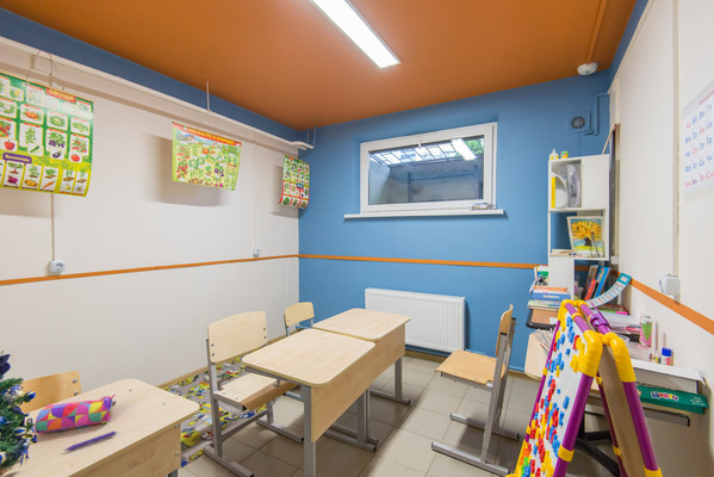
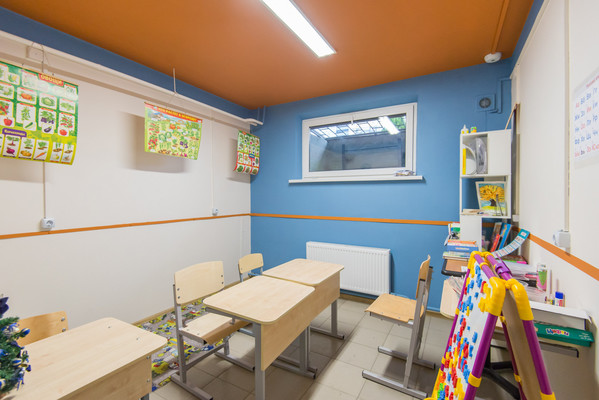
- pen [63,430,118,452]
- pencil case [33,392,117,435]
